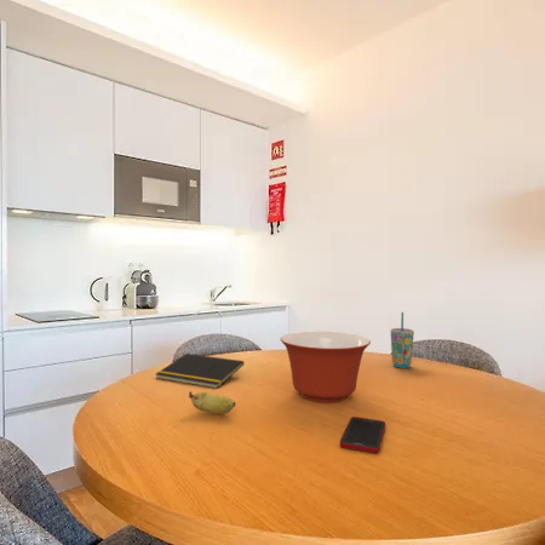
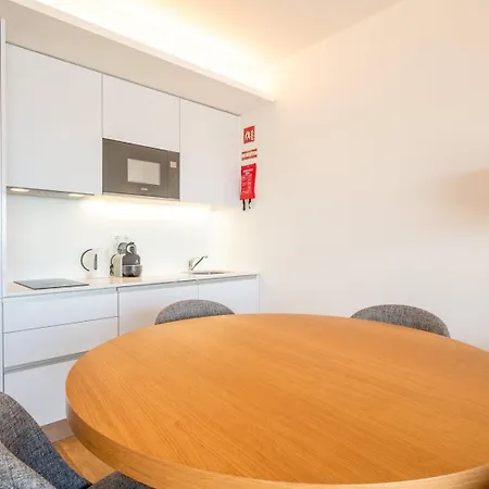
- banana [188,390,236,415]
- cell phone [339,415,386,454]
- cup [390,311,415,369]
- notepad [155,352,245,390]
- mixing bowl [280,329,372,403]
